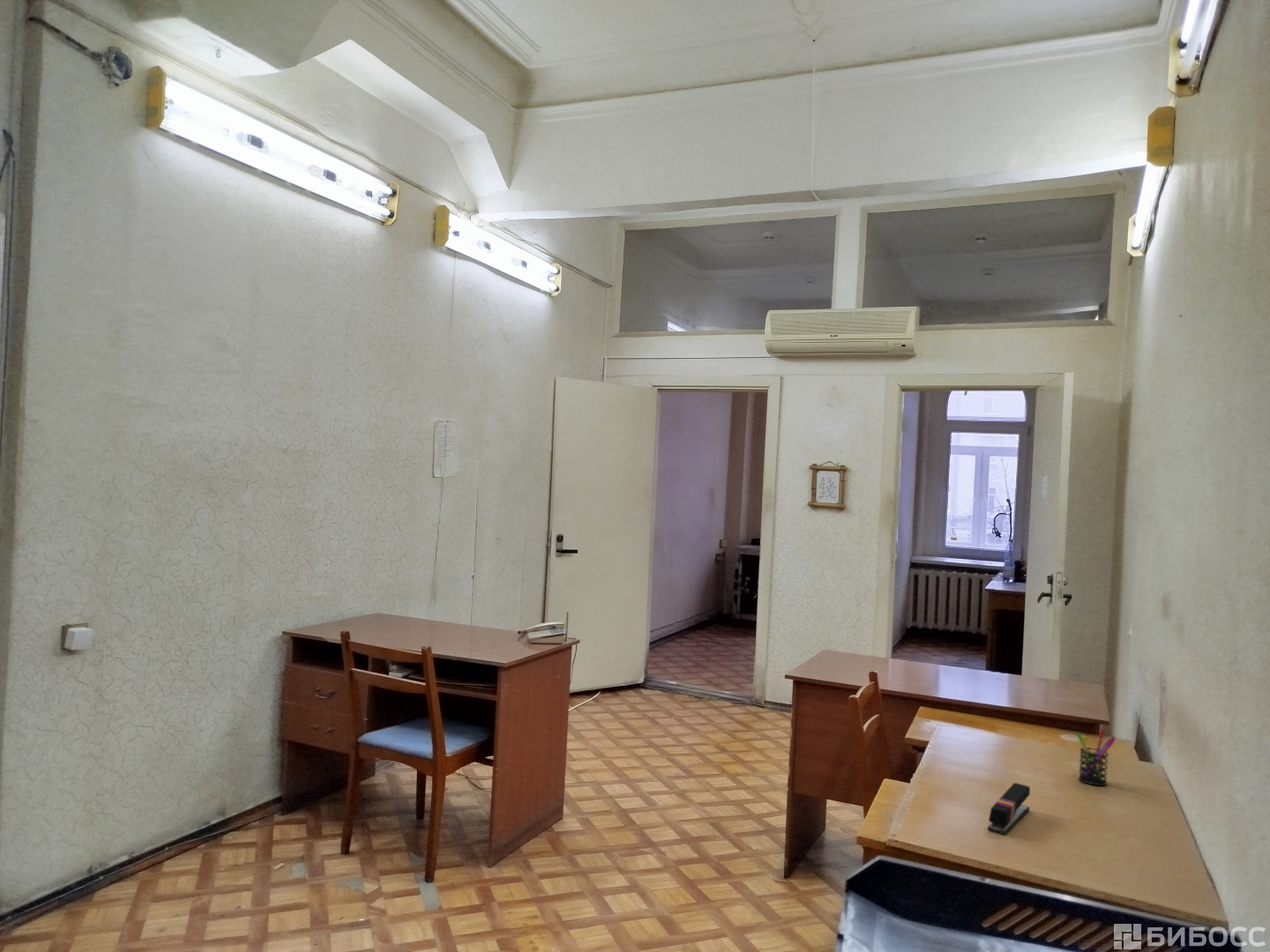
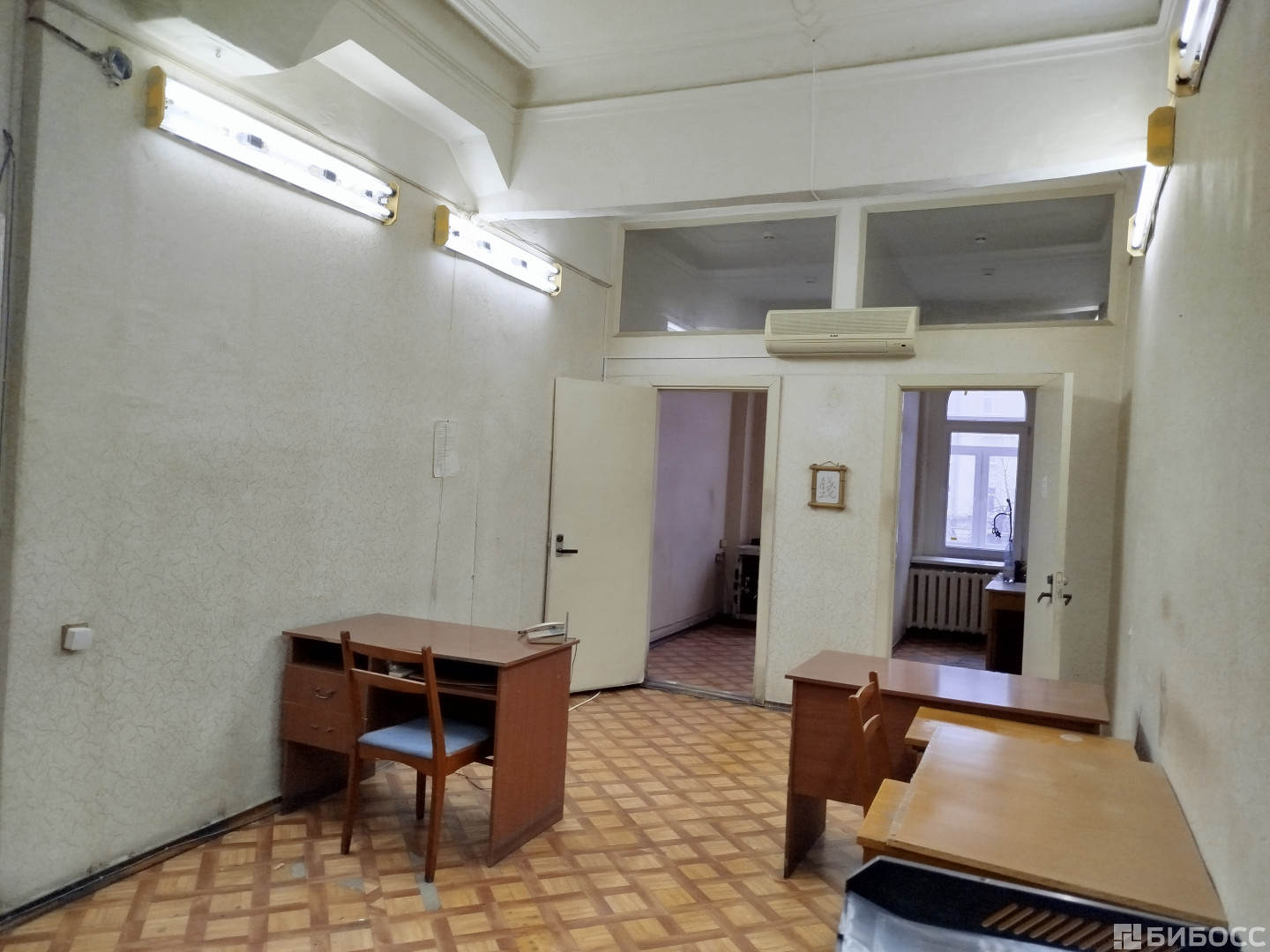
- stapler [987,782,1031,836]
- pen holder [1075,727,1117,786]
